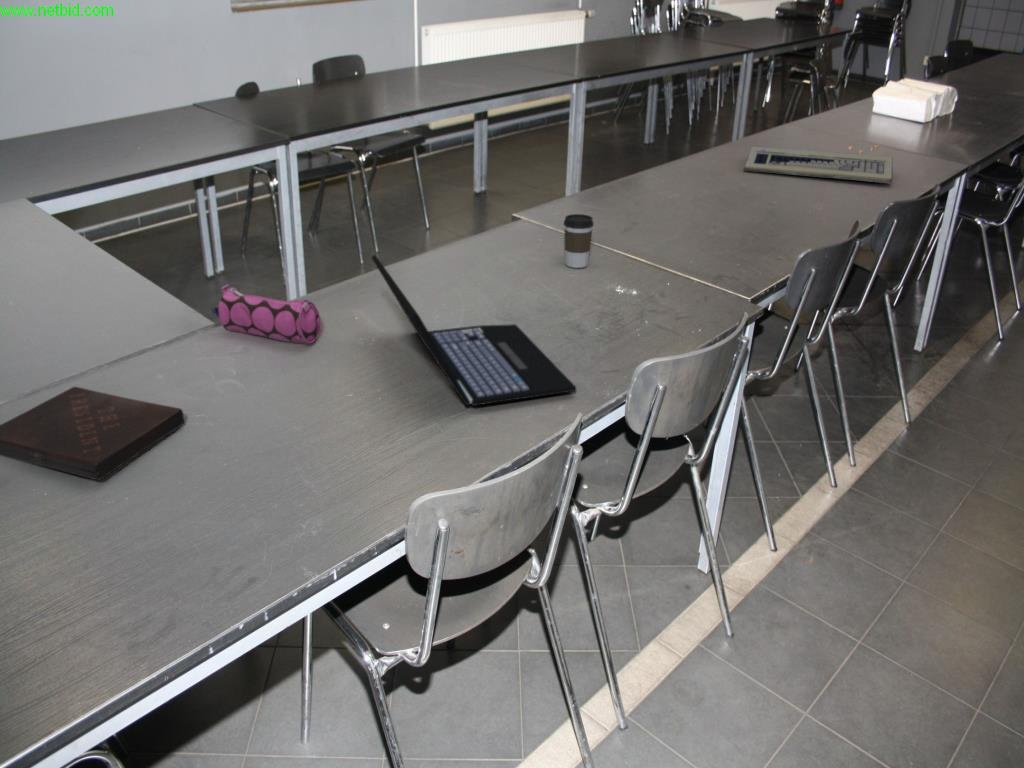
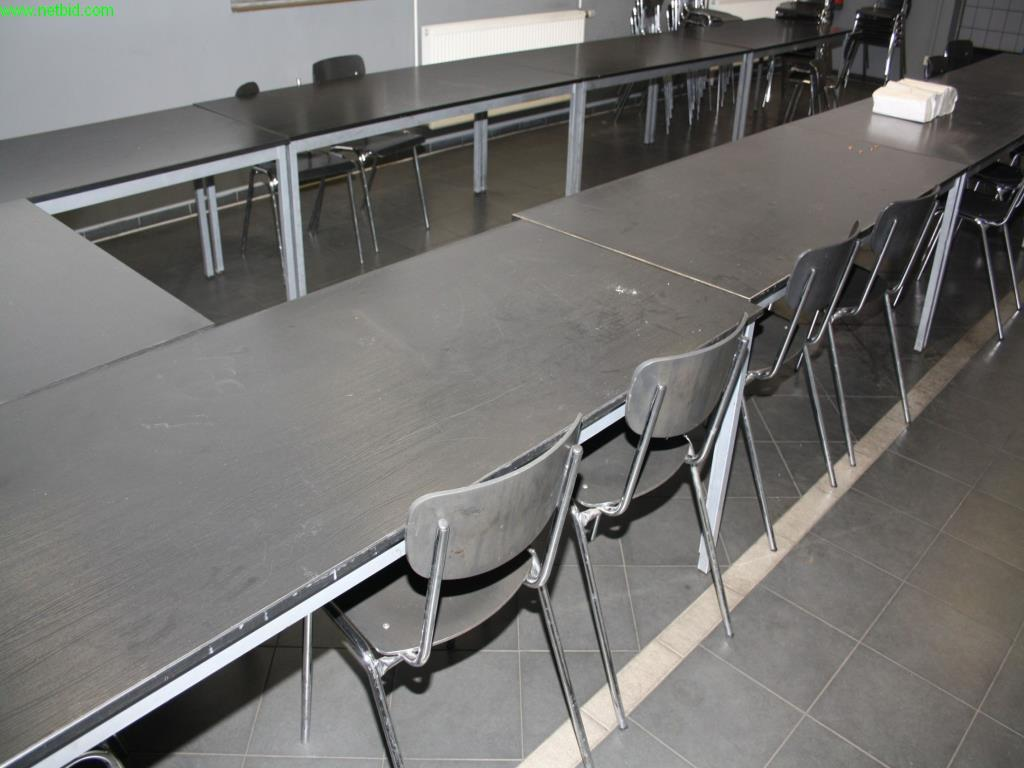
- pencil case [210,283,322,345]
- computer keyboard [743,145,894,184]
- laptop [370,254,577,407]
- book [0,386,185,481]
- coffee cup [563,213,594,269]
